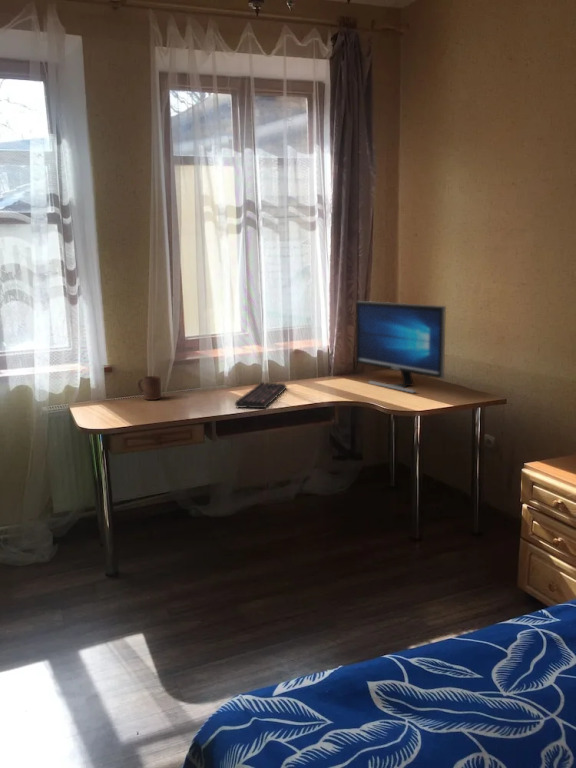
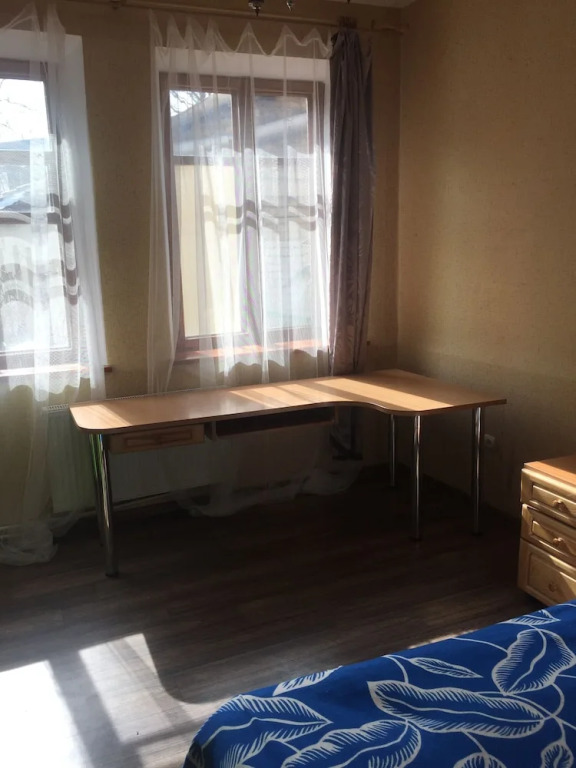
- cup [137,375,162,401]
- keyboard [234,381,288,409]
- computer monitor [355,300,447,394]
